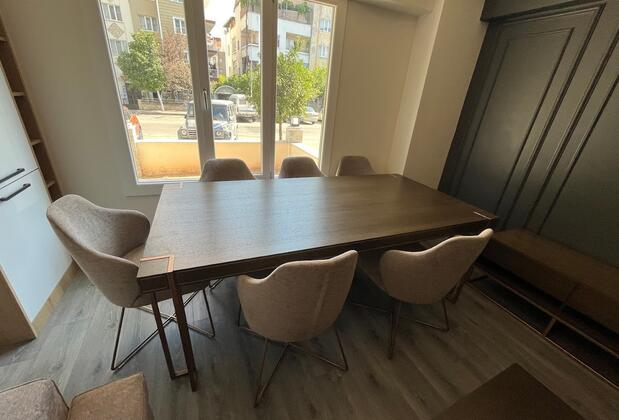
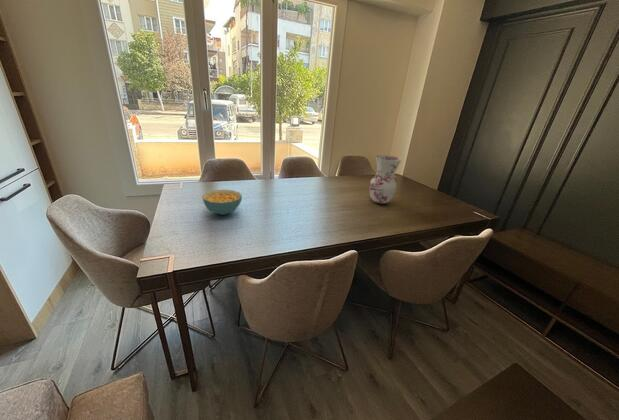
+ cereal bowl [201,189,243,216]
+ vase [368,154,403,204]
